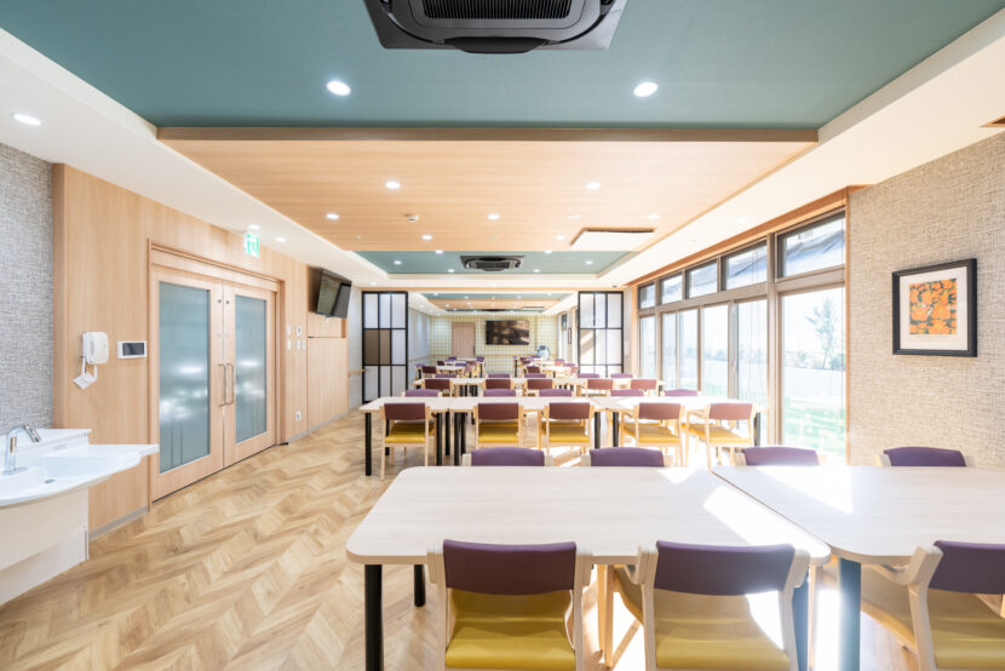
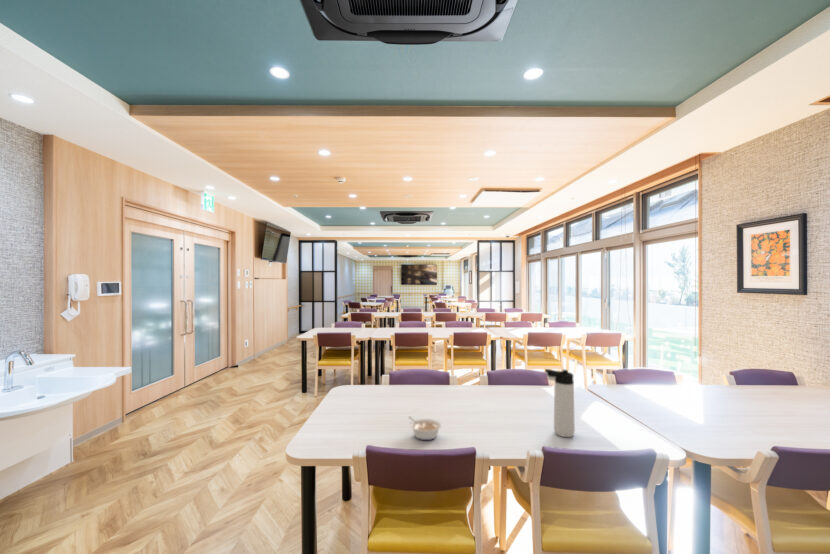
+ legume [407,416,443,441]
+ thermos bottle [544,368,576,438]
